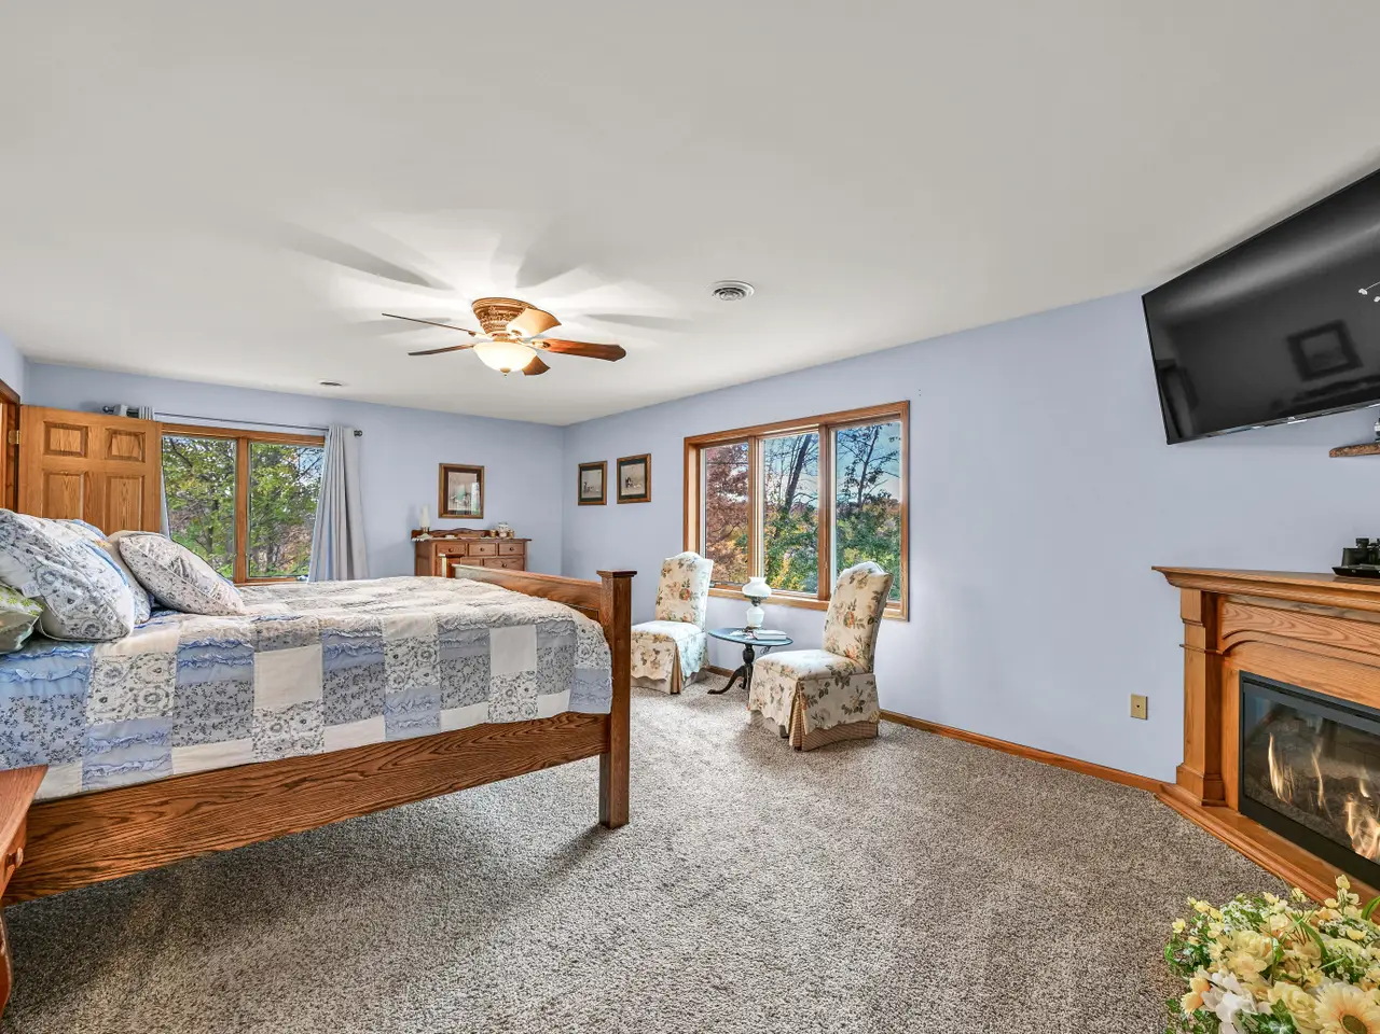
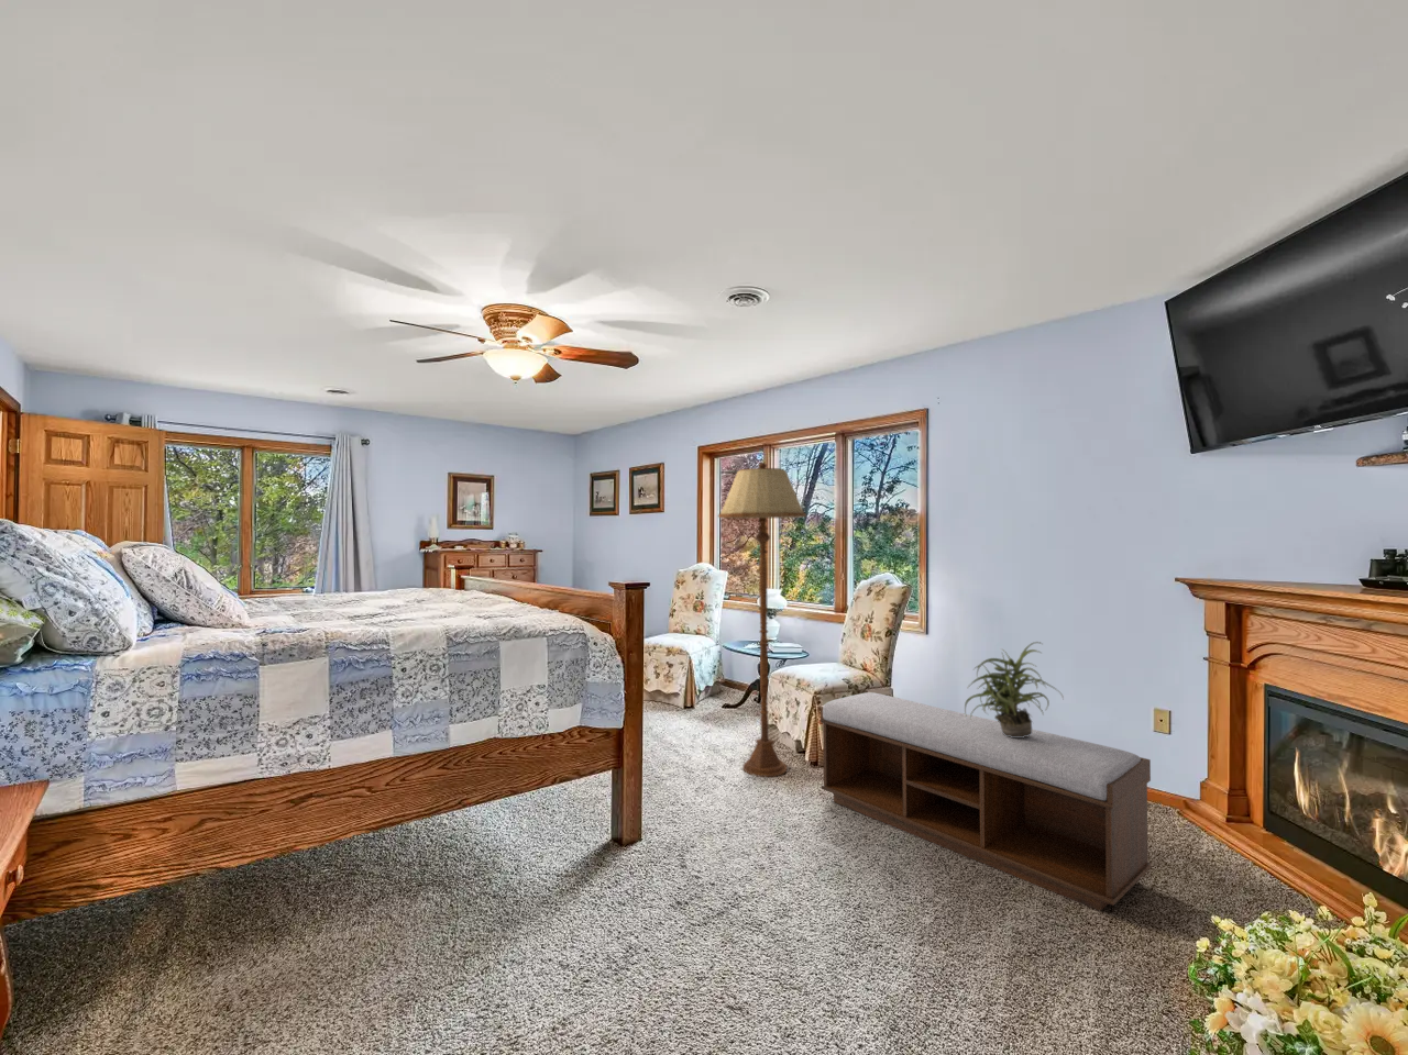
+ floor lamp [717,461,807,778]
+ bench [819,692,1153,912]
+ potted plant [963,641,1064,737]
